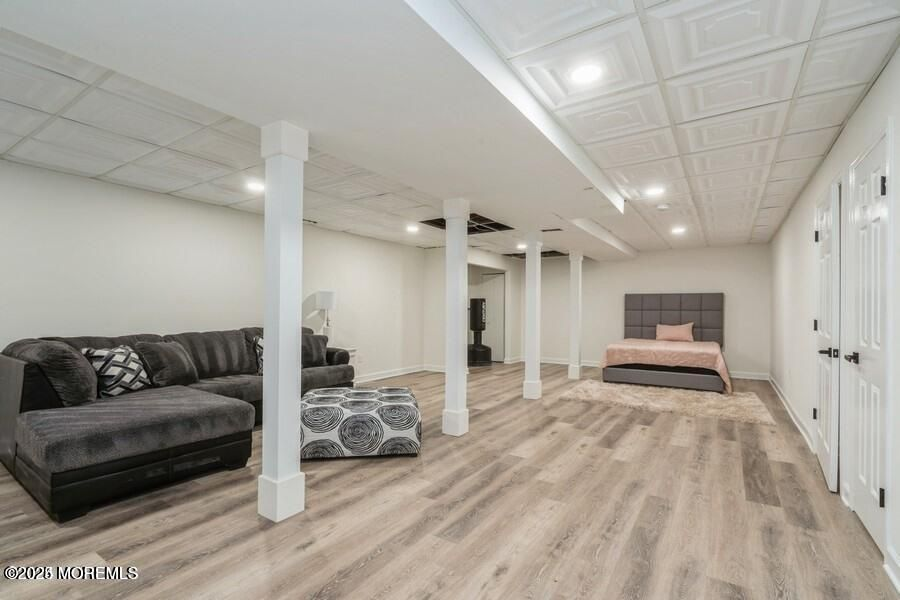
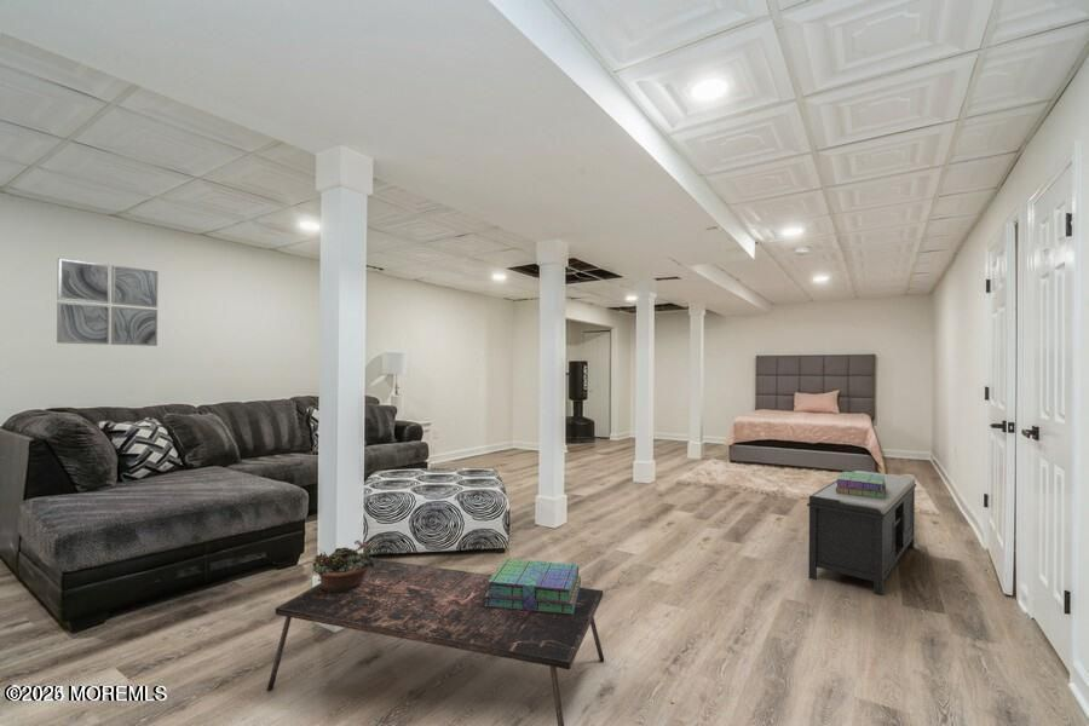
+ stack of books [485,558,582,615]
+ stack of books [836,471,886,499]
+ succulent planter [311,538,382,593]
+ coffee table [266,557,605,726]
+ wall art [56,258,160,347]
+ bench [806,468,917,597]
